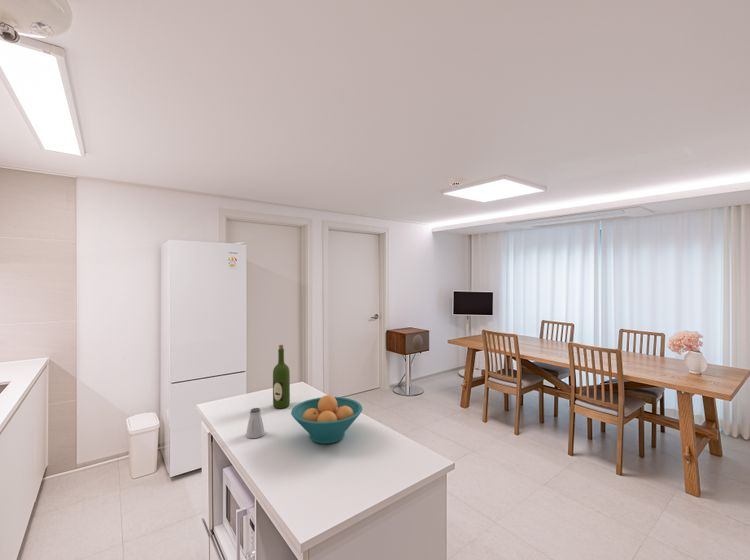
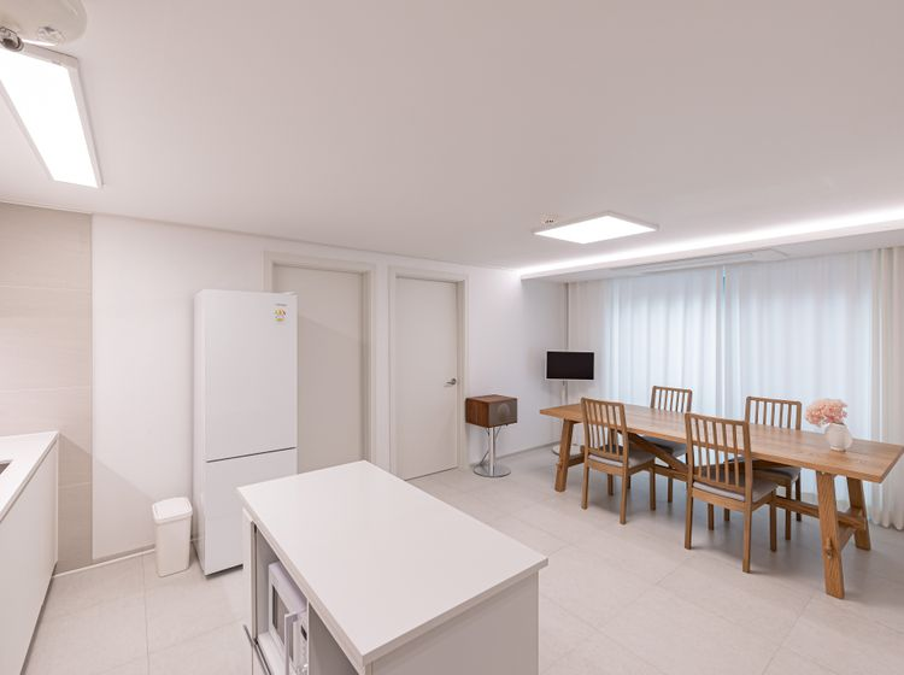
- saltshaker [245,407,266,439]
- wine bottle [272,344,291,409]
- fruit bowl [290,394,363,445]
